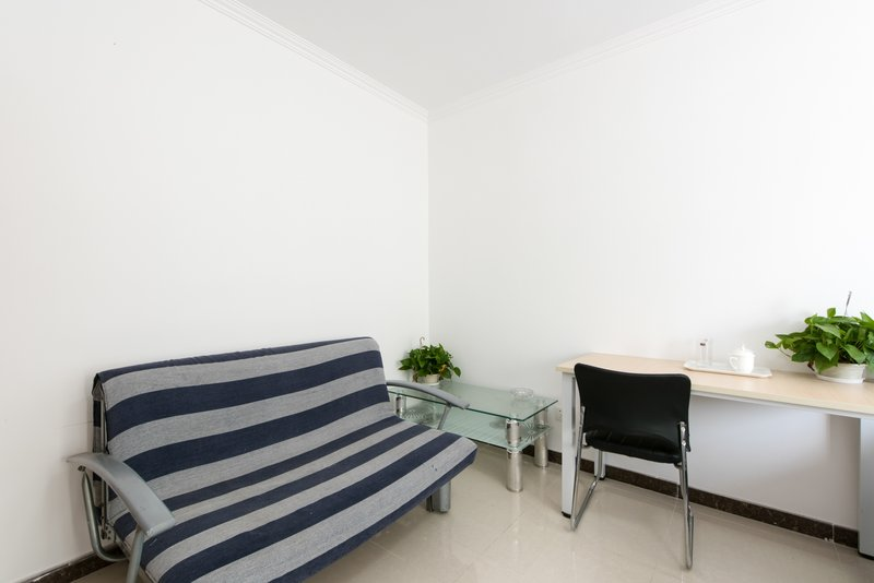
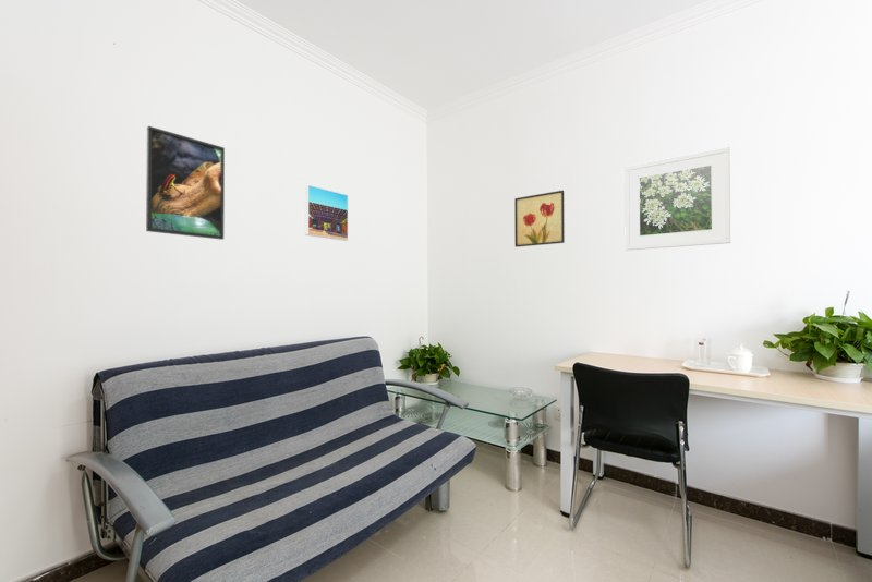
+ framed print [145,125,226,241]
+ wall art [513,190,566,248]
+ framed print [623,146,731,252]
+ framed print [304,184,349,242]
